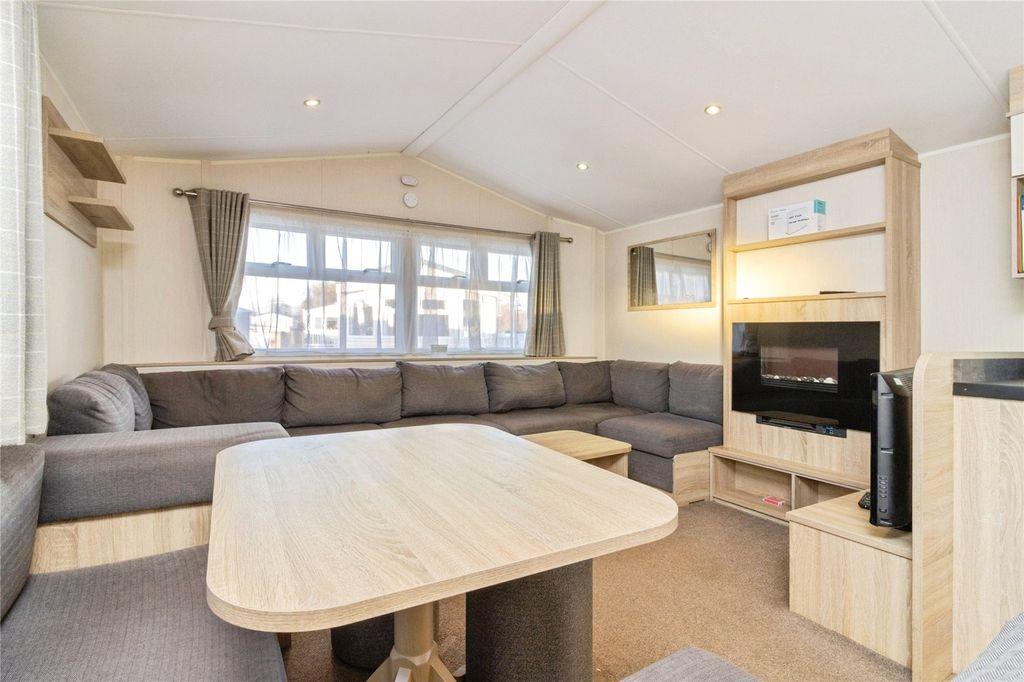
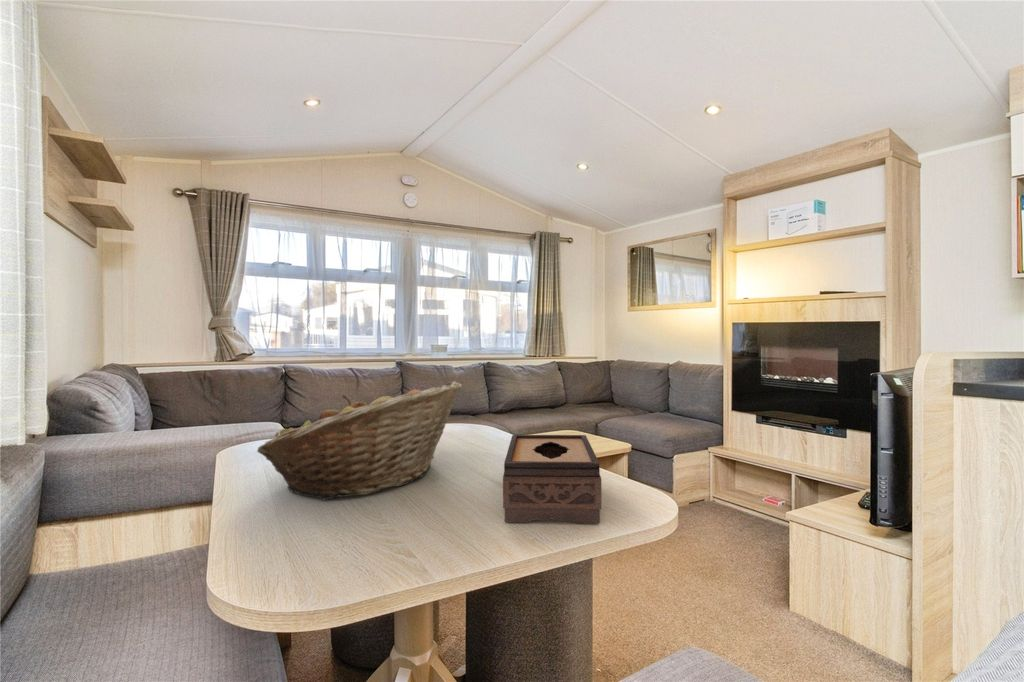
+ tissue box [502,434,603,524]
+ fruit basket [256,380,463,501]
